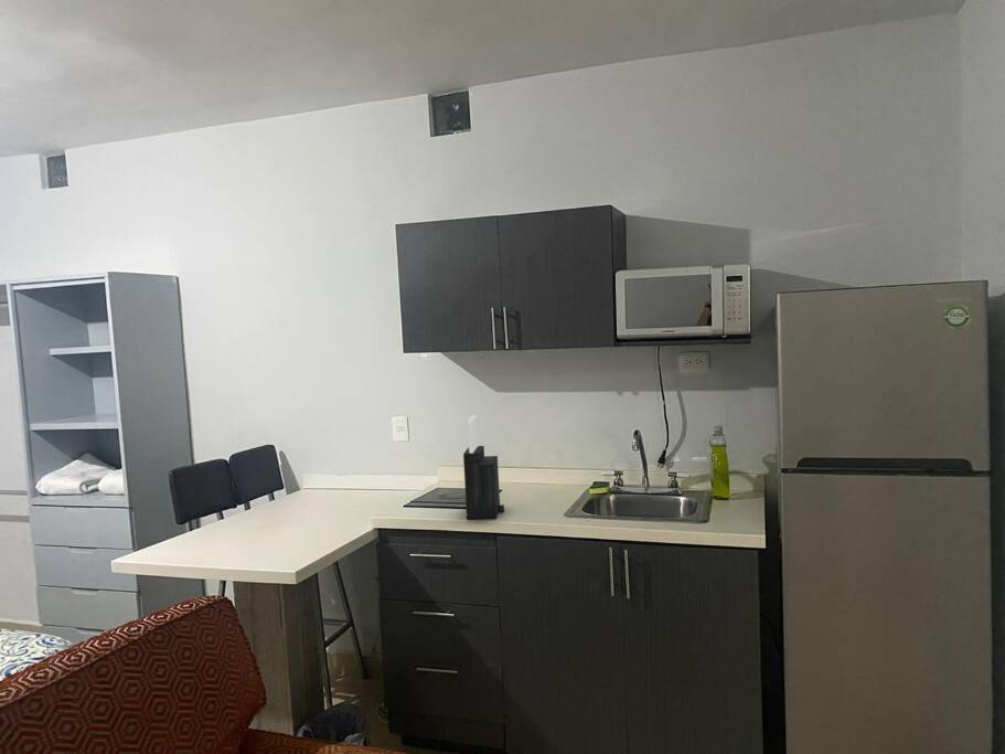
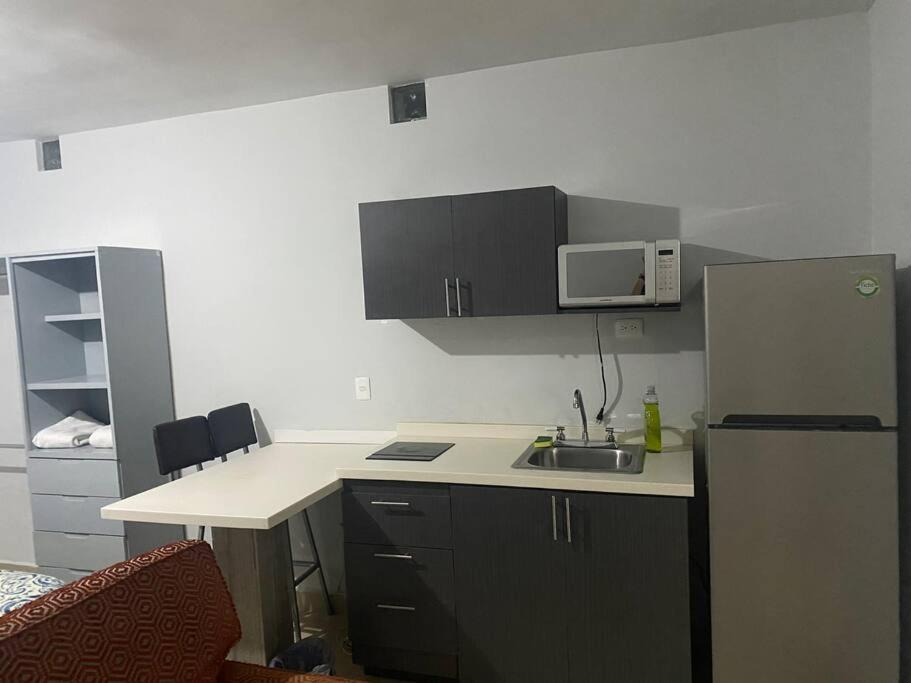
- knife block [462,414,505,520]
